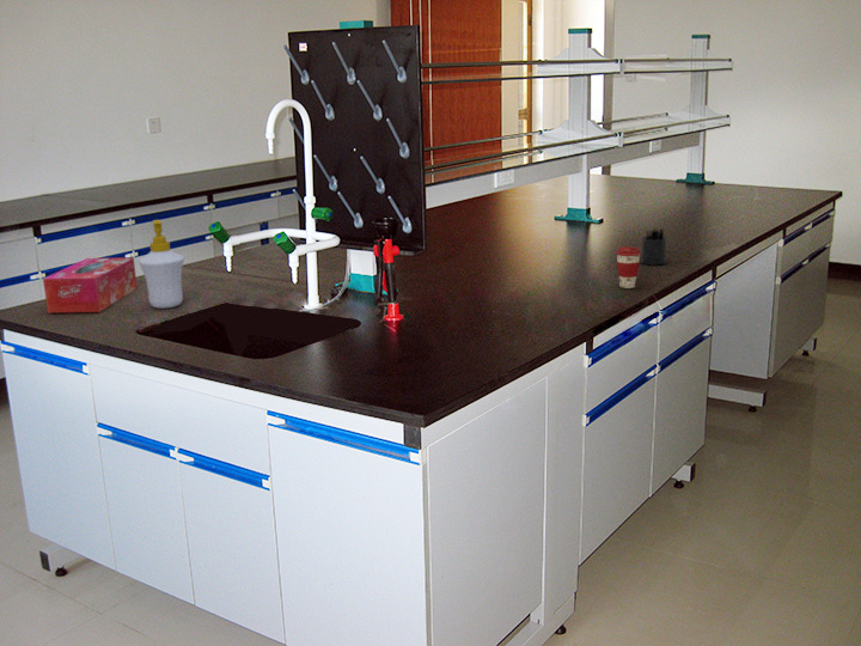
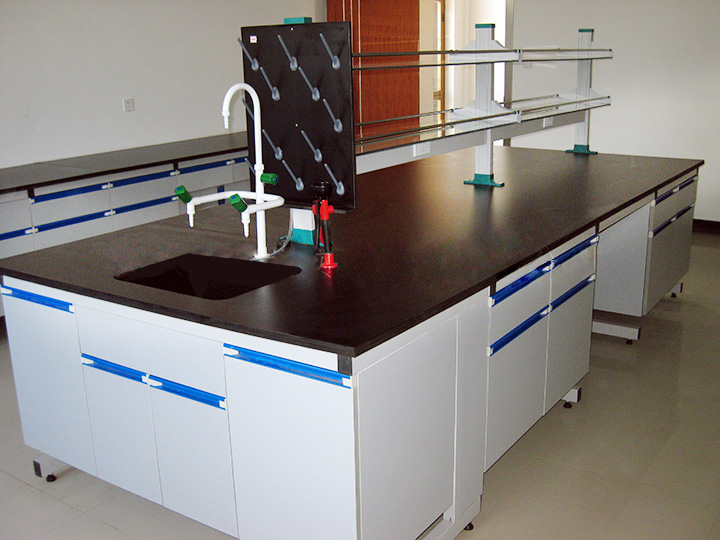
- soap bottle [138,219,185,310]
- tissue box [42,256,139,313]
- coffee cup [615,245,642,290]
- pen holder [640,226,668,266]
